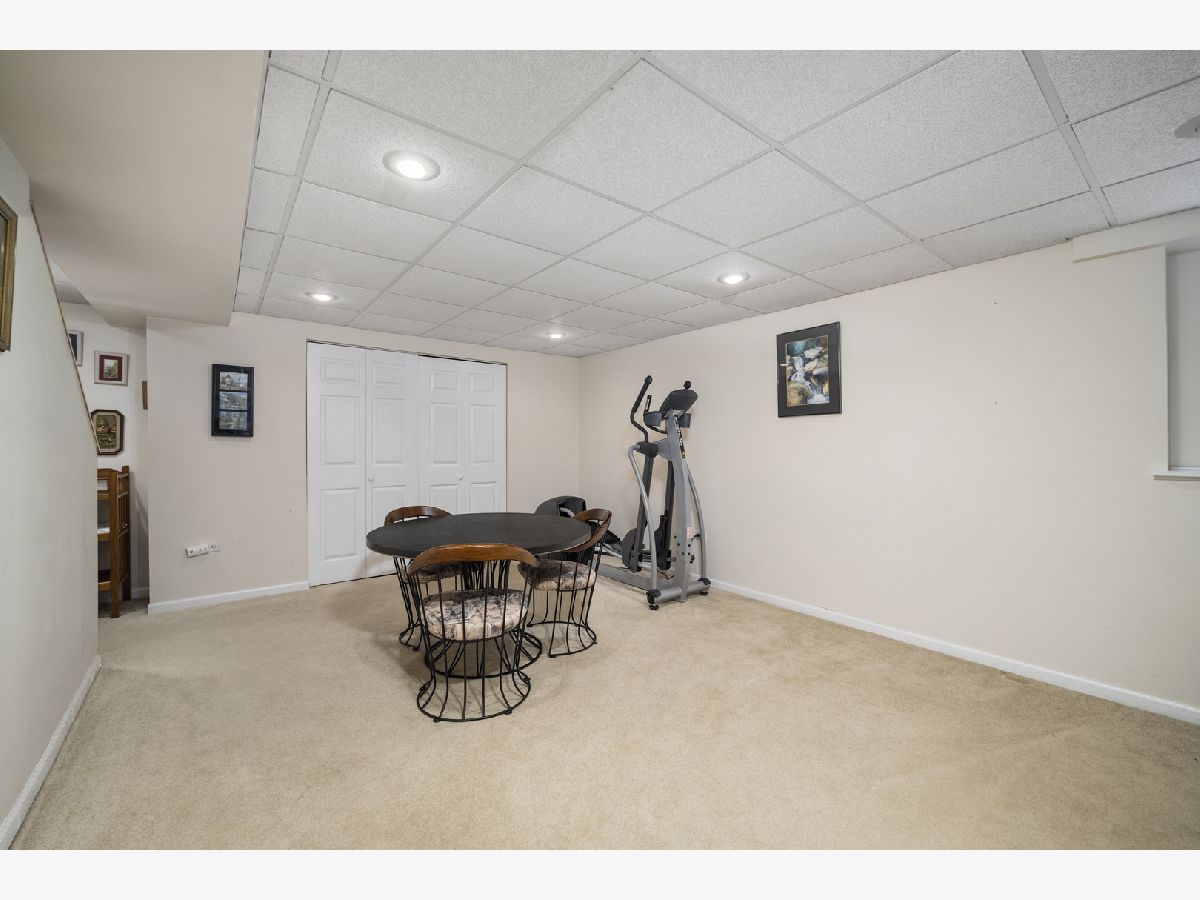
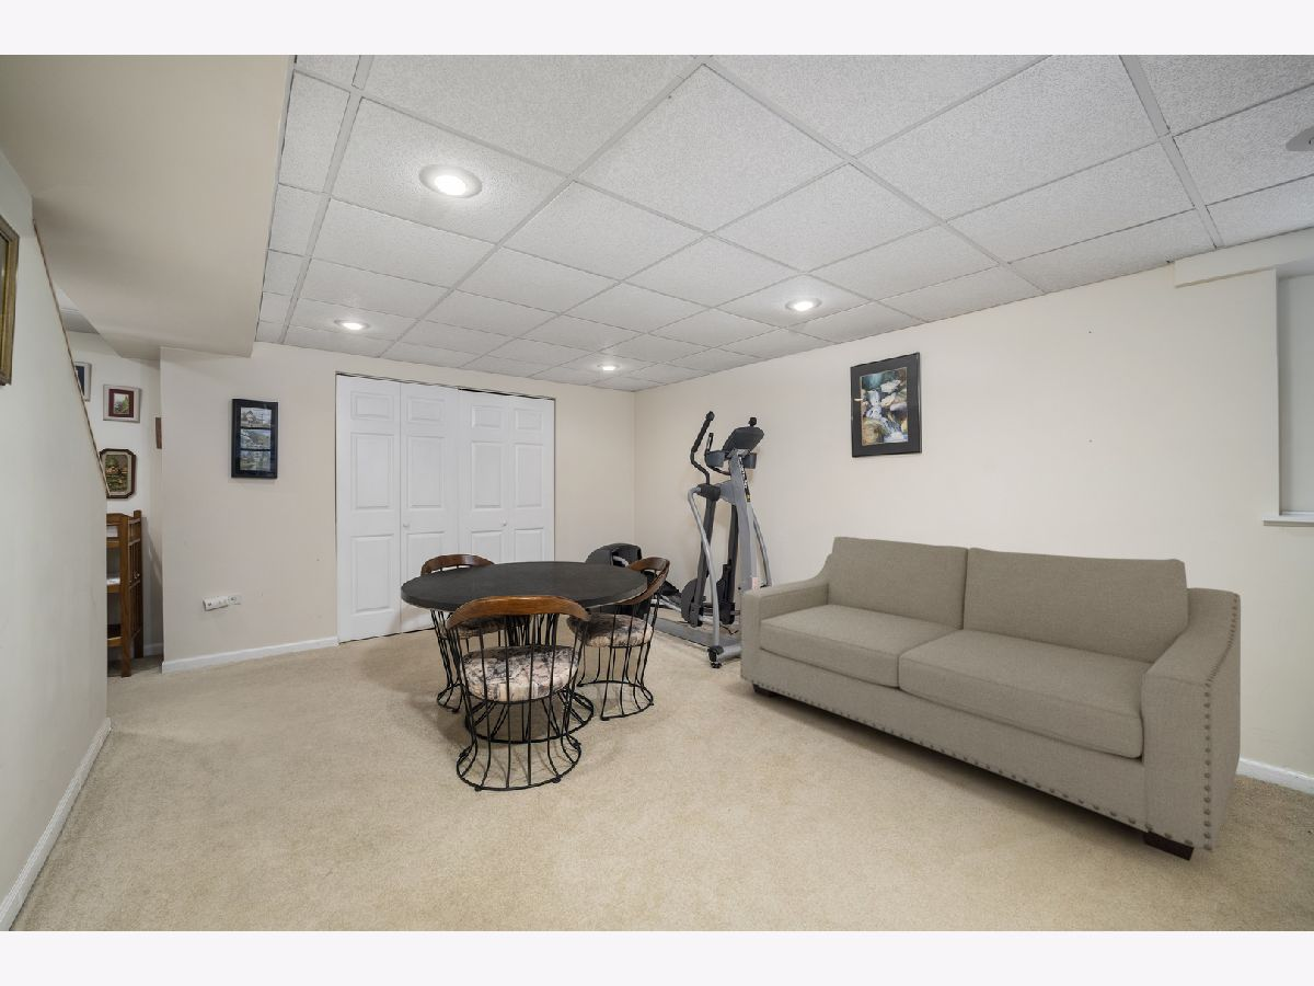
+ sofa [739,536,1242,862]
